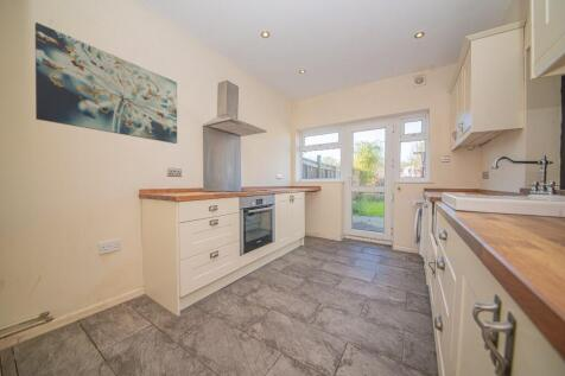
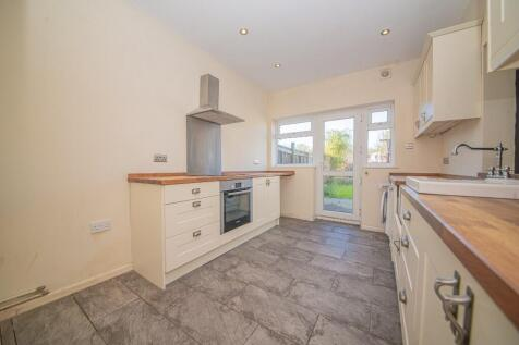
- wall art [34,21,178,145]
